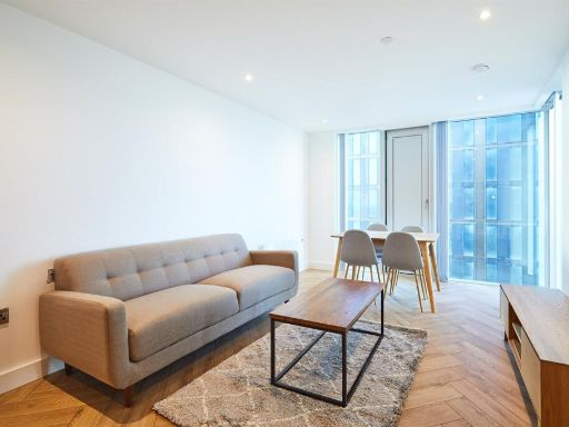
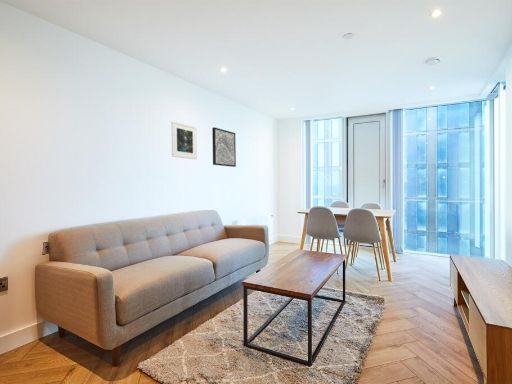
+ wall art [211,126,237,168]
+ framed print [170,120,198,160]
